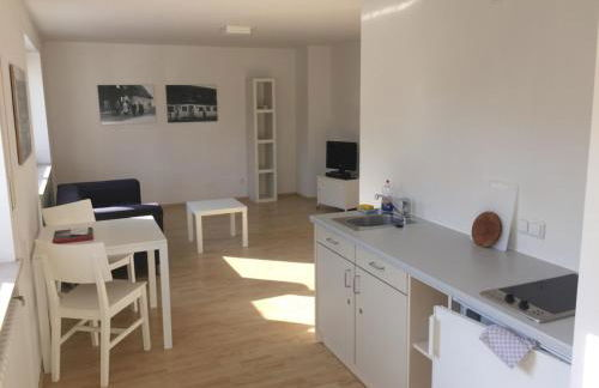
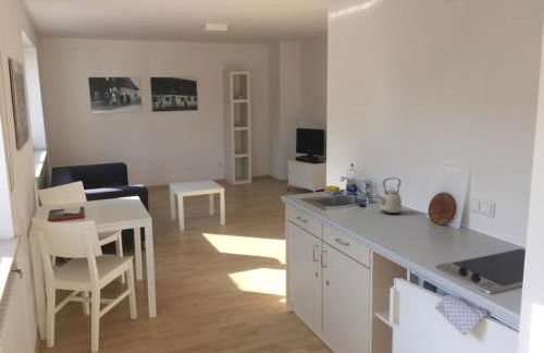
+ kettle [375,176,403,215]
